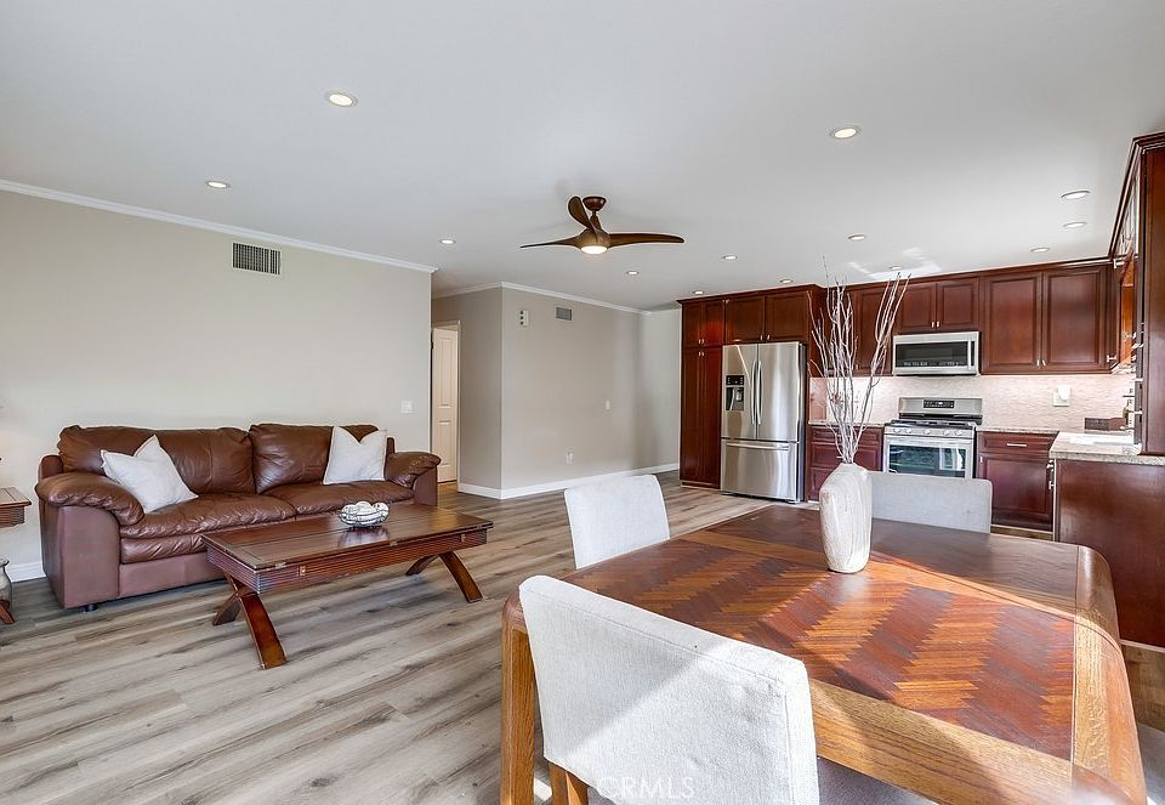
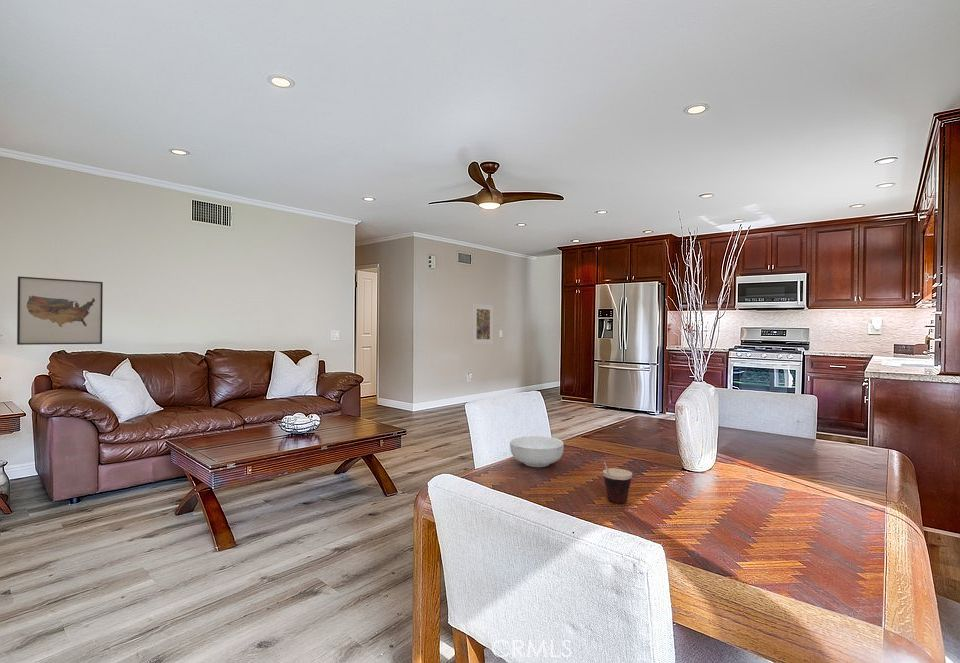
+ cereal bowl [509,435,565,468]
+ wall art [16,275,104,346]
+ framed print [471,303,494,345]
+ cup [591,457,633,504]
